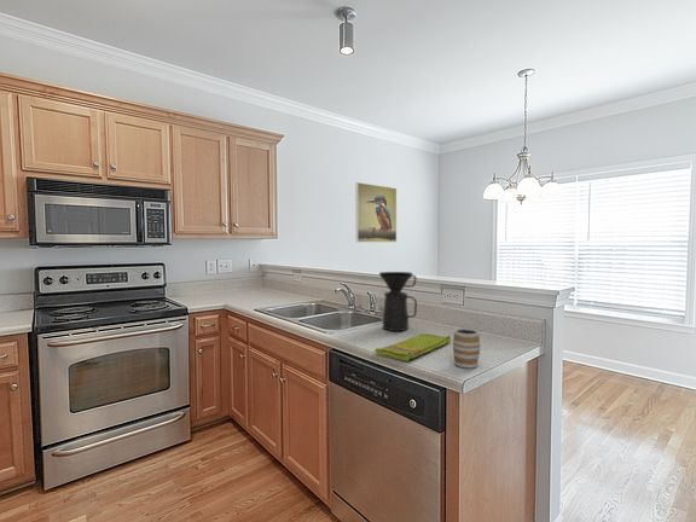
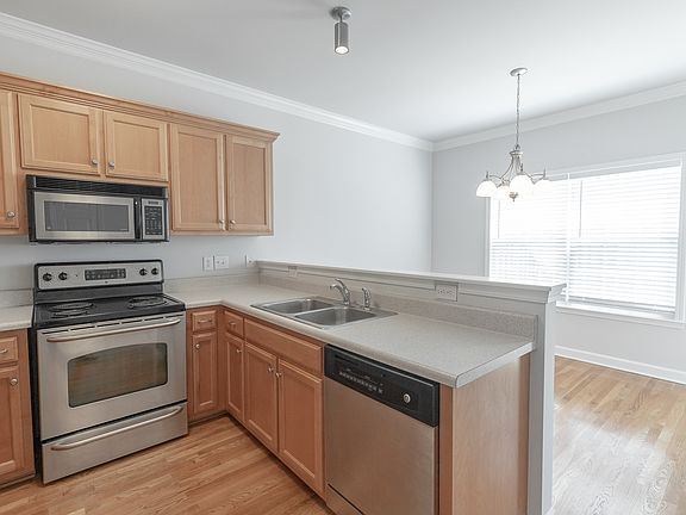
- dish towel [375,332,452,362]
- mug [452,327,482,369]
- coffee maker [378,271,418,332]
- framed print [355,181,398,243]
